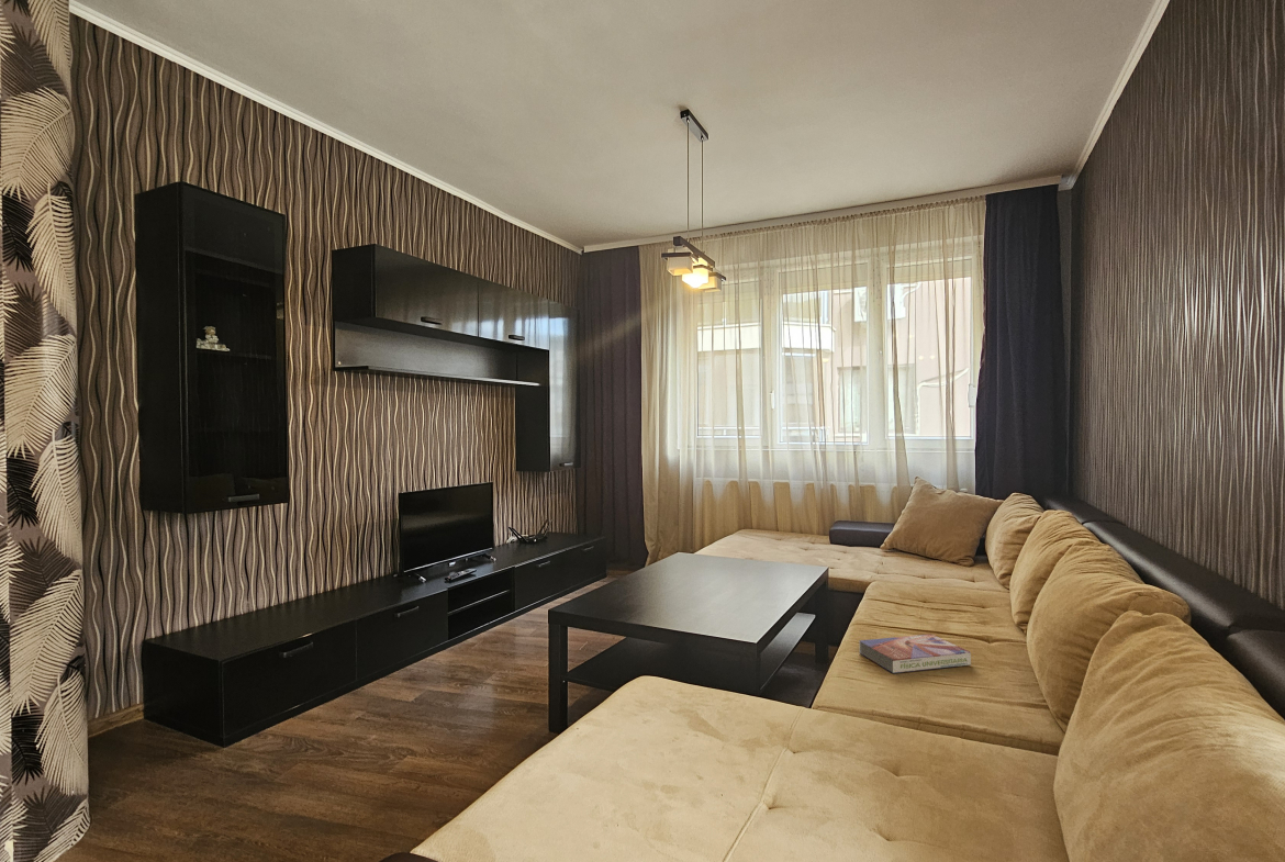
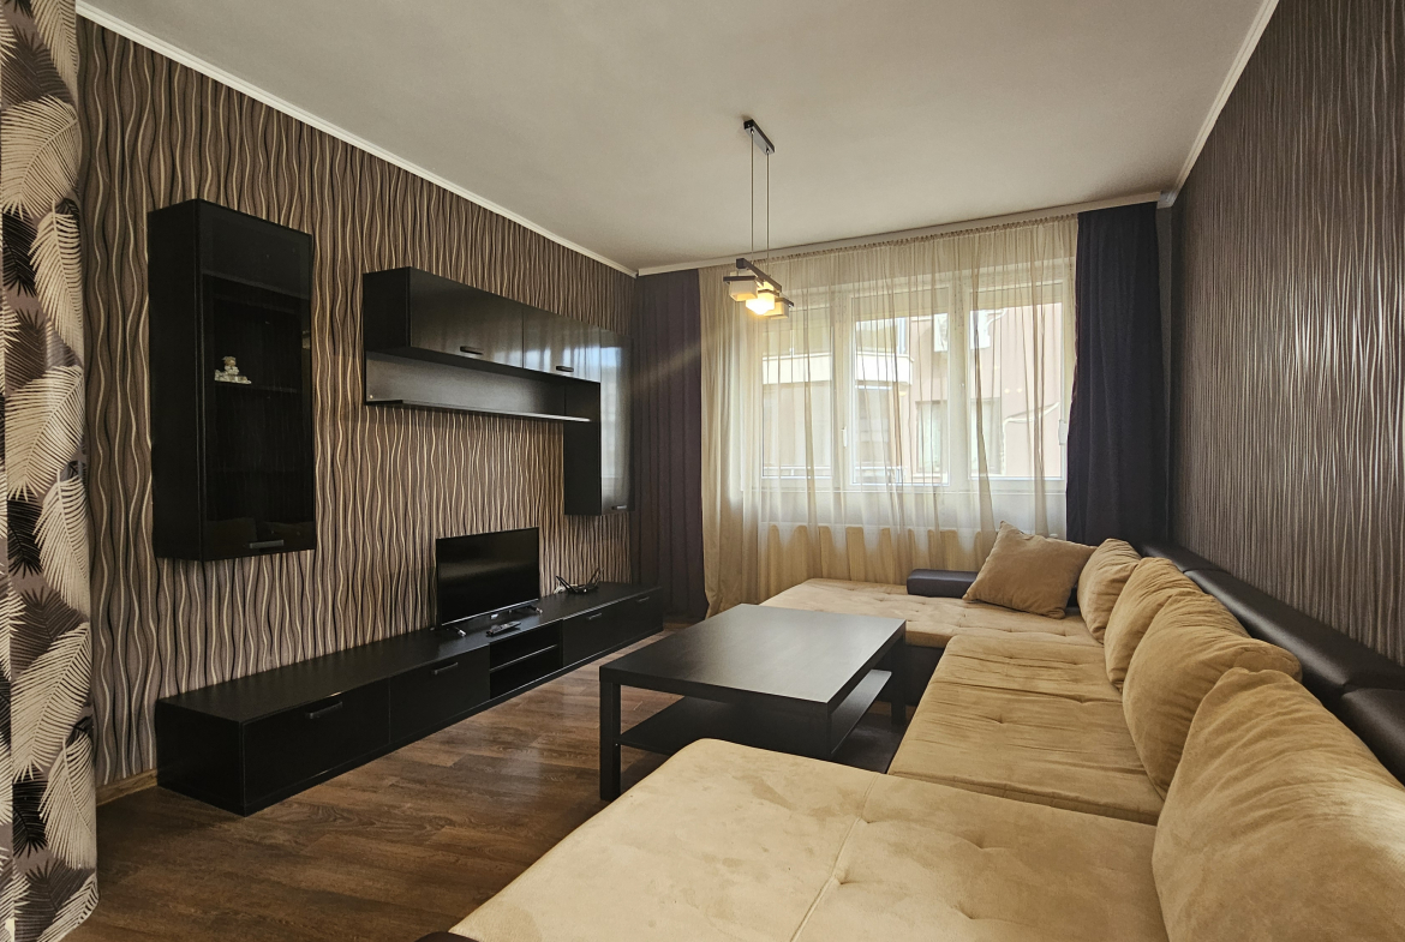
- textbook [858,632,972,674]
